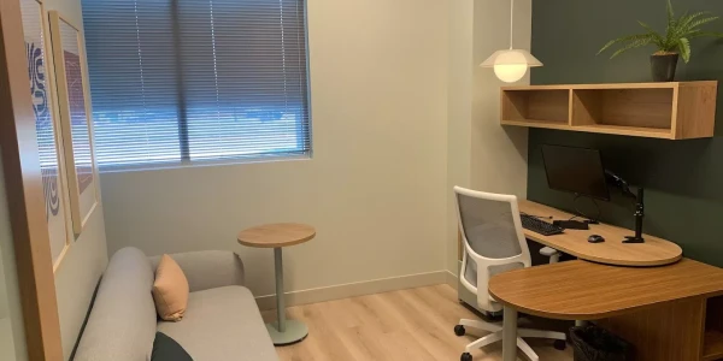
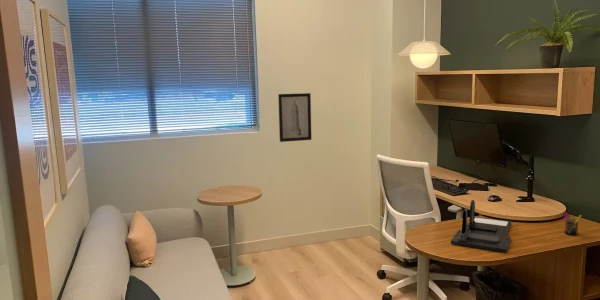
+ wall art [277,92,312,143]
+ desk organizer [450,199,512,253]
+ pen holder [562,210,583,236]
